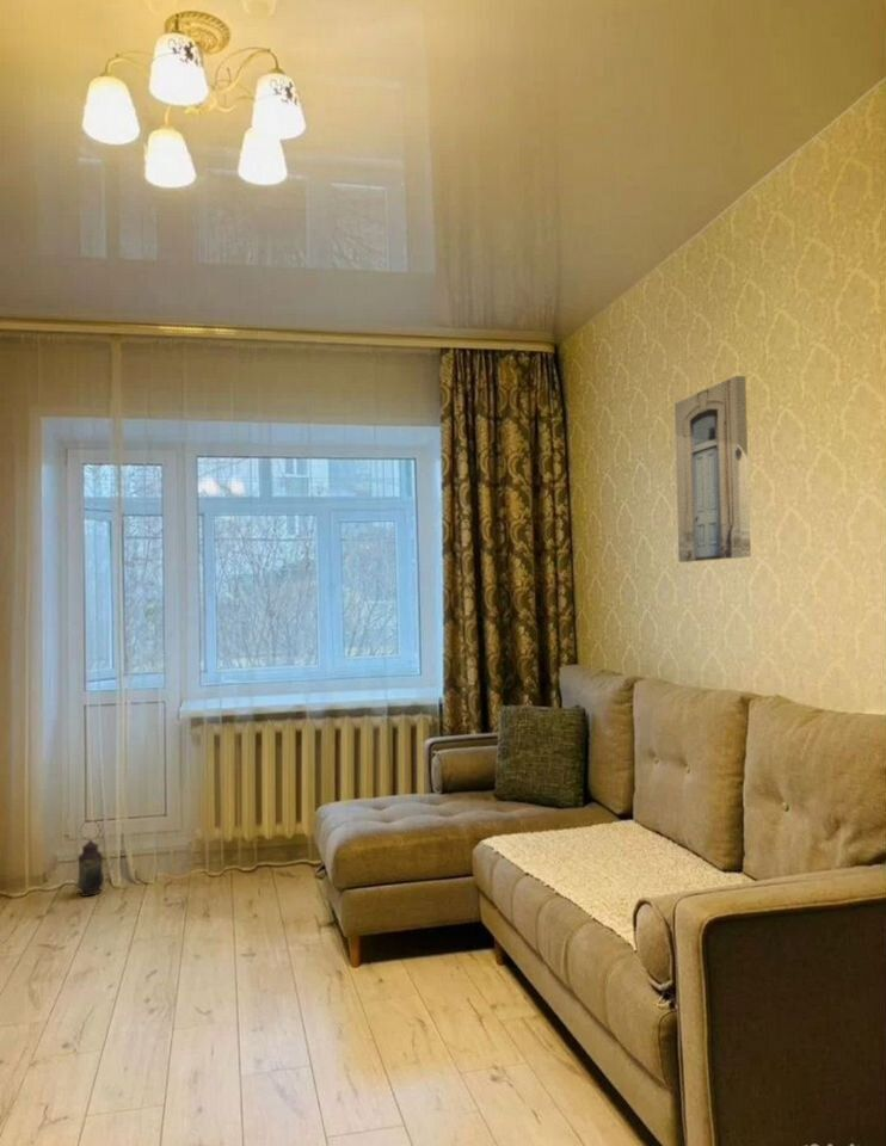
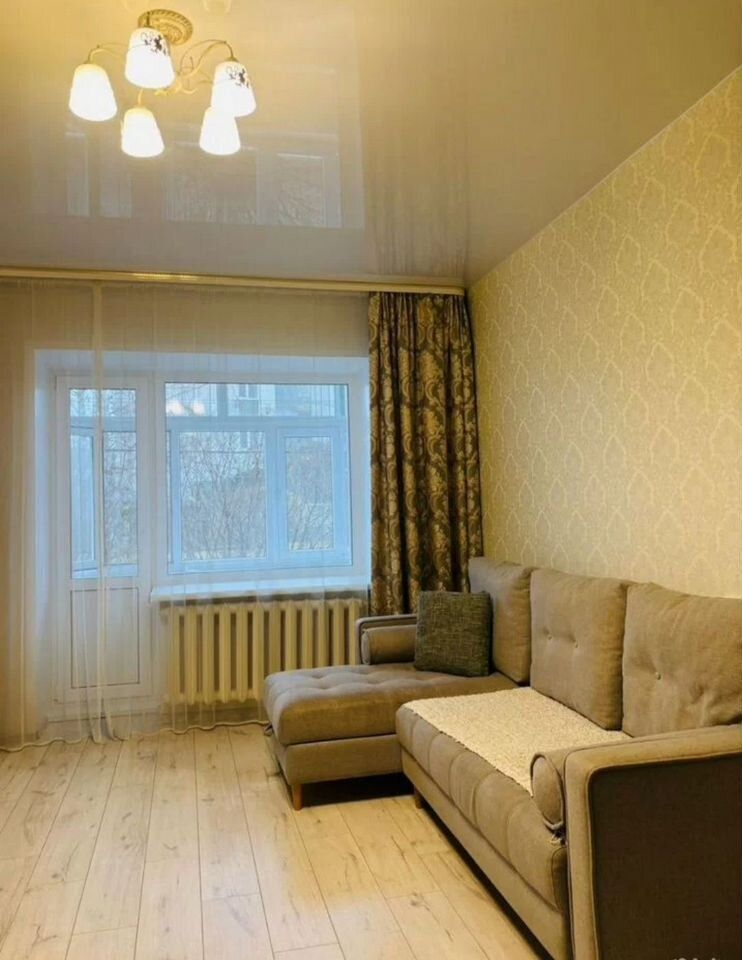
- wall art [673,375,752,563]
- lantern [76,820,105,898]
